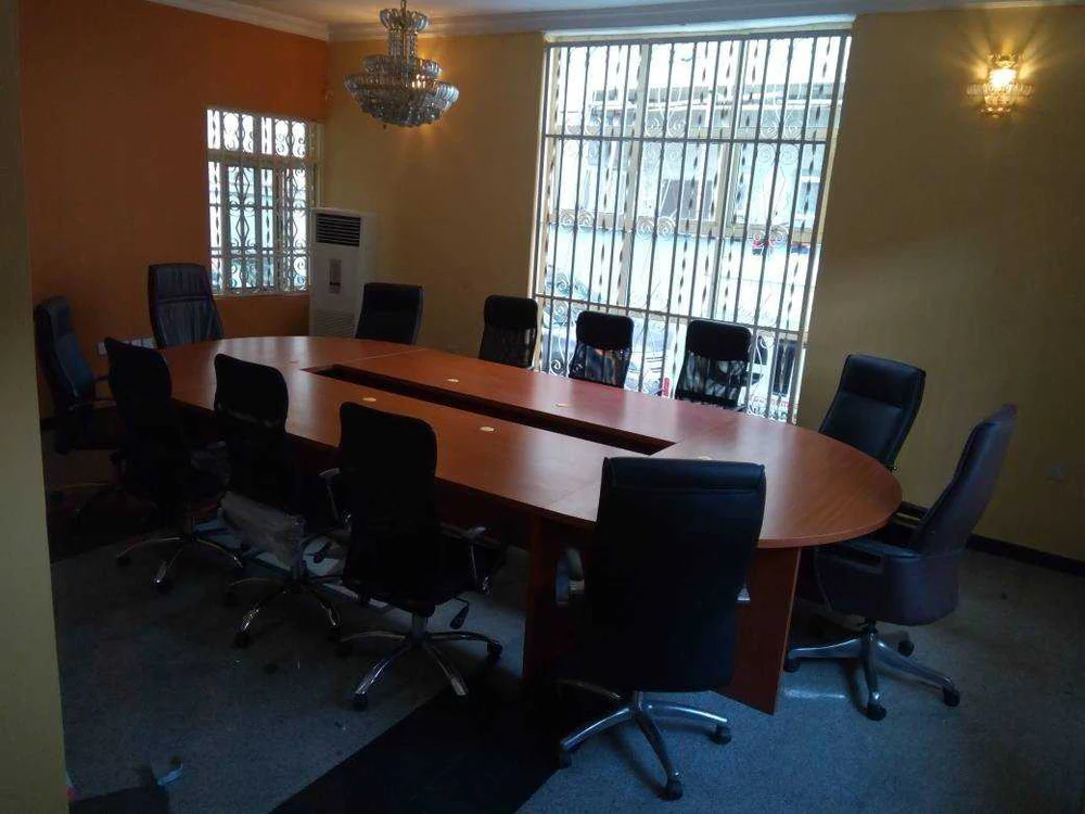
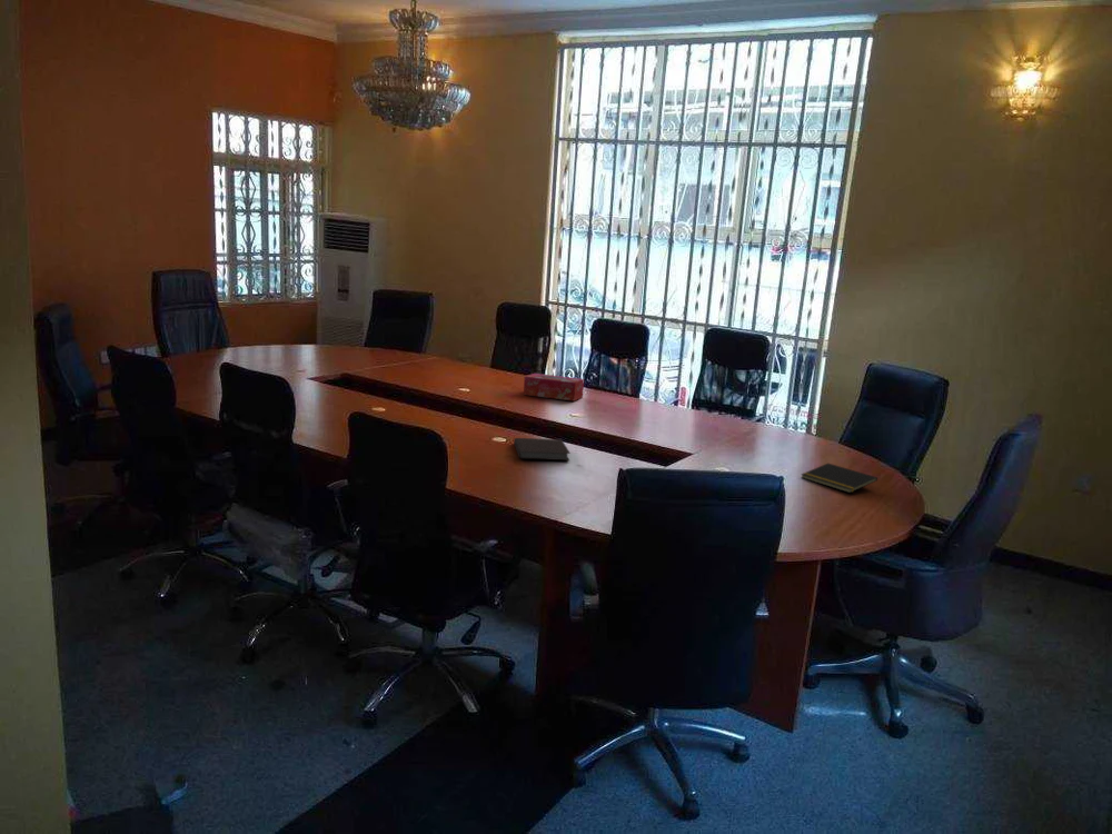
+ notebook [513,437,572,461]
+ tissue box [523,373,585,403]
+ notepad [800,463,878,494]
